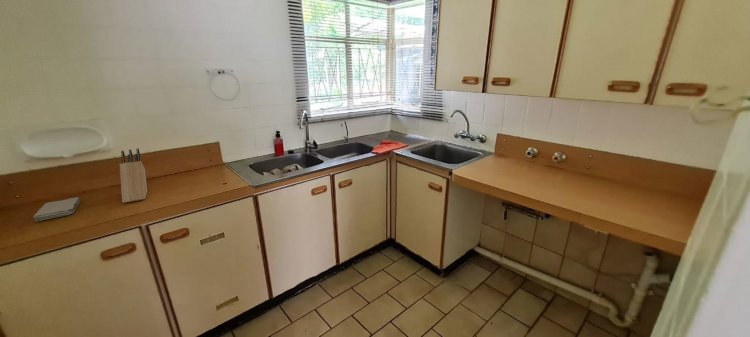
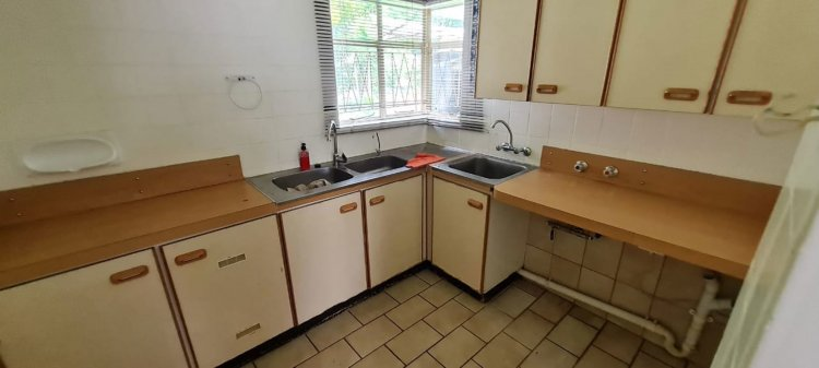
- knife block [119,147,148,204]
- washcloth [32,196,81,222]
